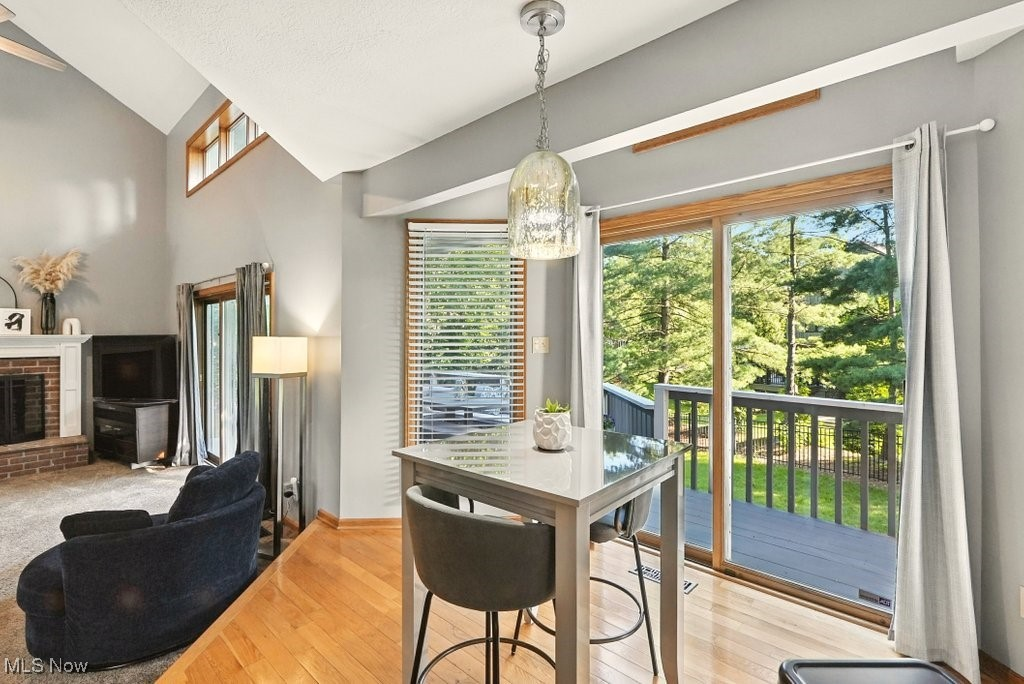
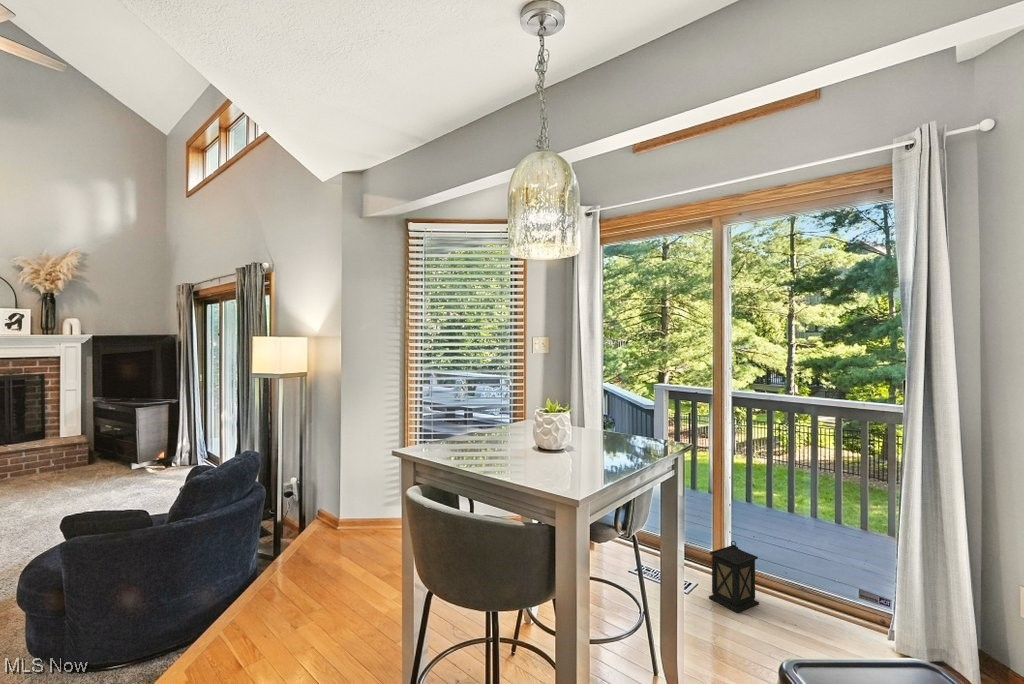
+ lantern [708,540,760,614]
